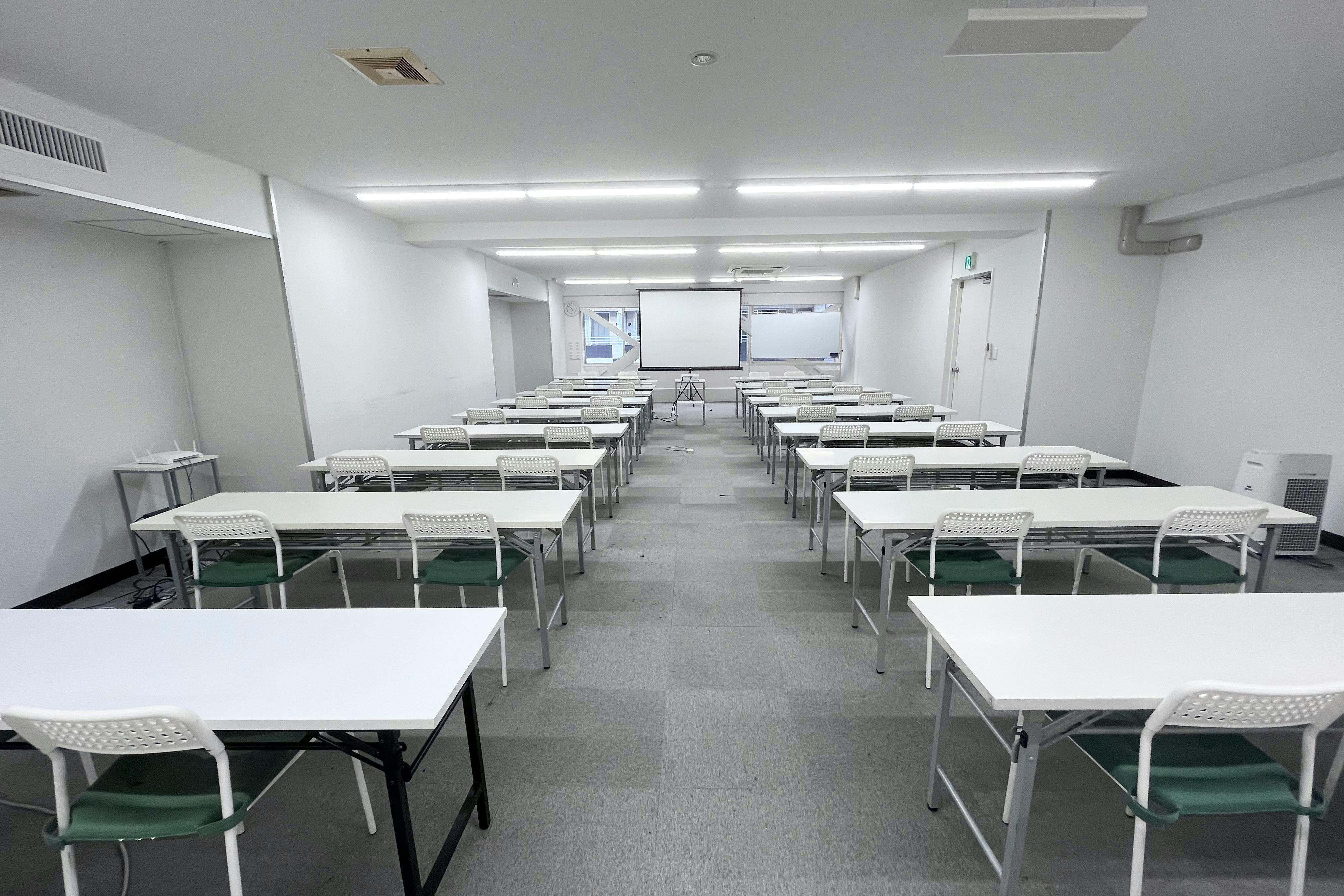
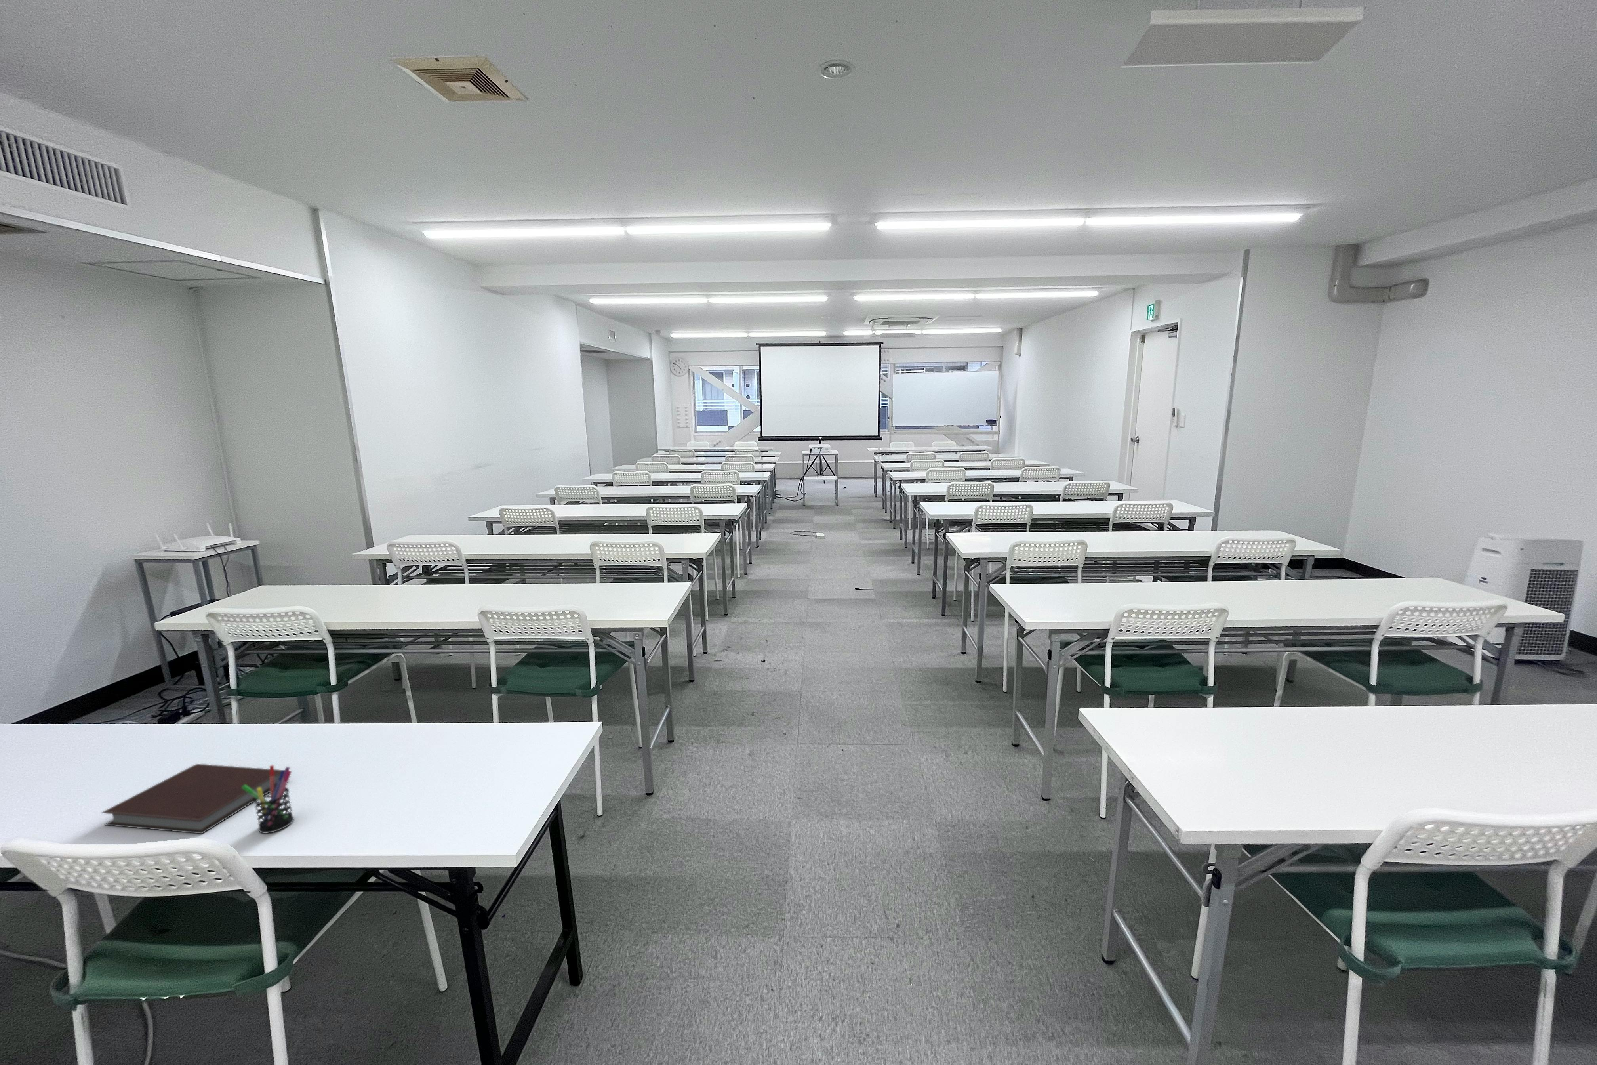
+ pen holder [242,764,295,833]
+ notebook [101,763,283,834]
